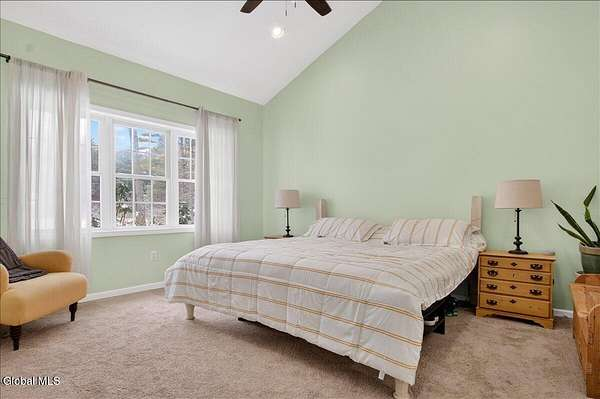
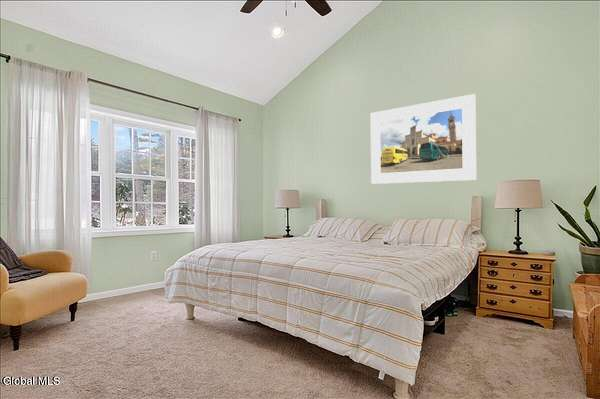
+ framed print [370,93,477,185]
